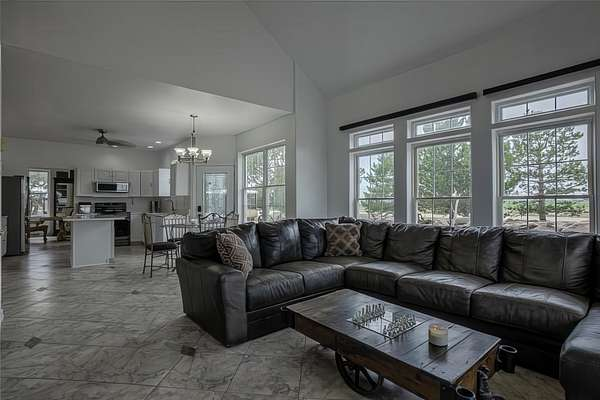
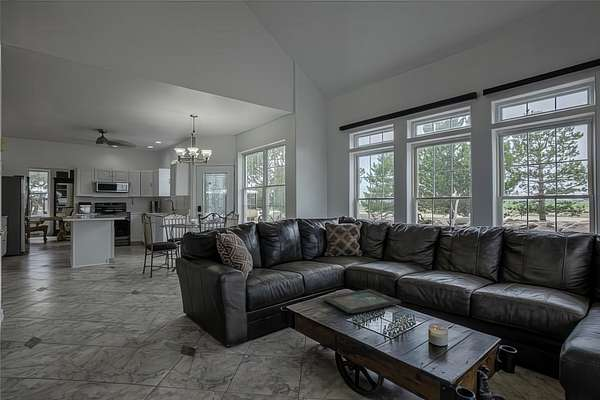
+ decorative tray [322,288,402,314]
